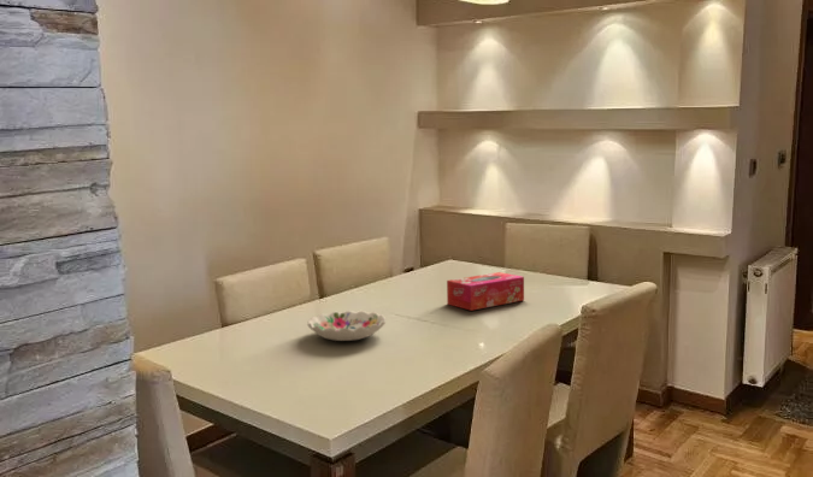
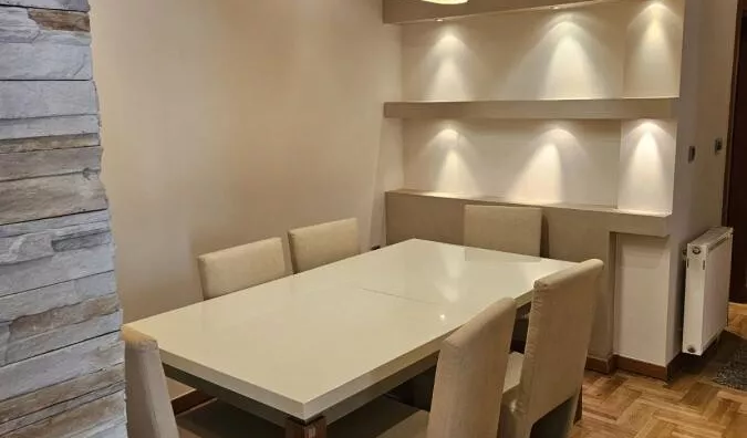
- tissue box [446,271,525,312]
- decorative bowl [306,310,387,342]
